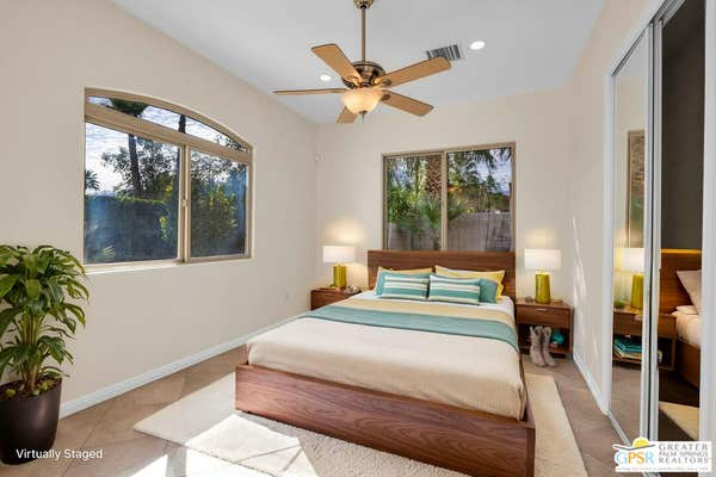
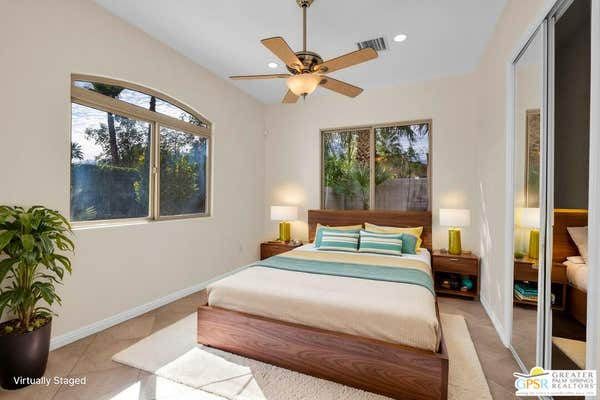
- boots [529,326,557,368]
